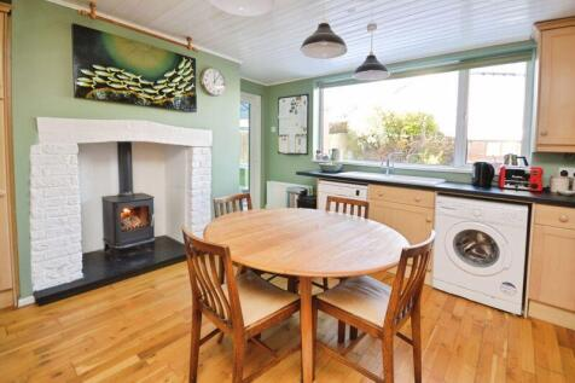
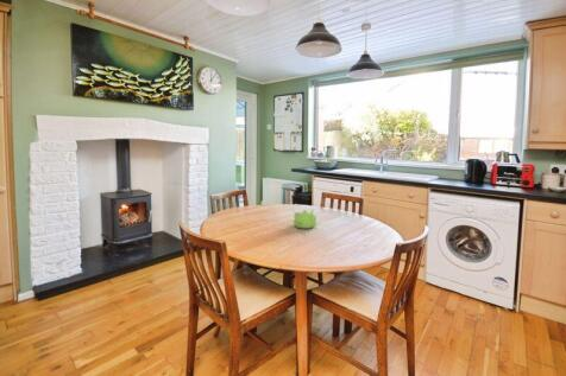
+ teapot [293,209,317,230]
